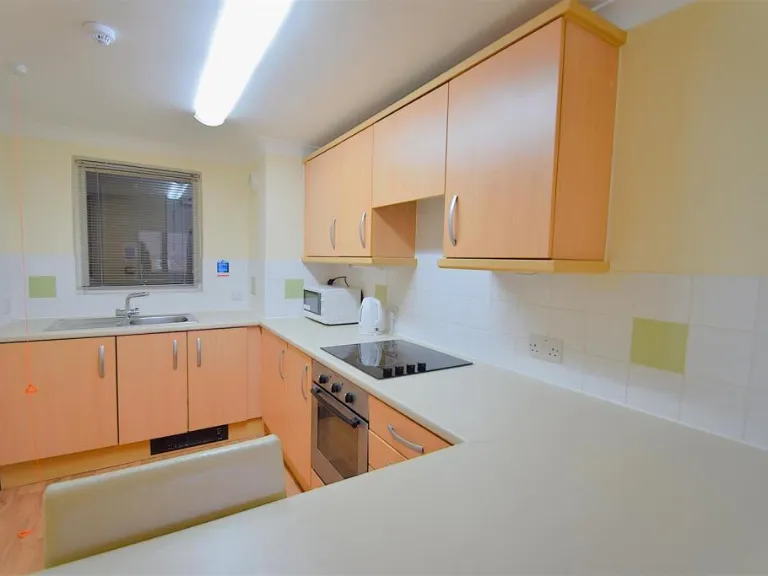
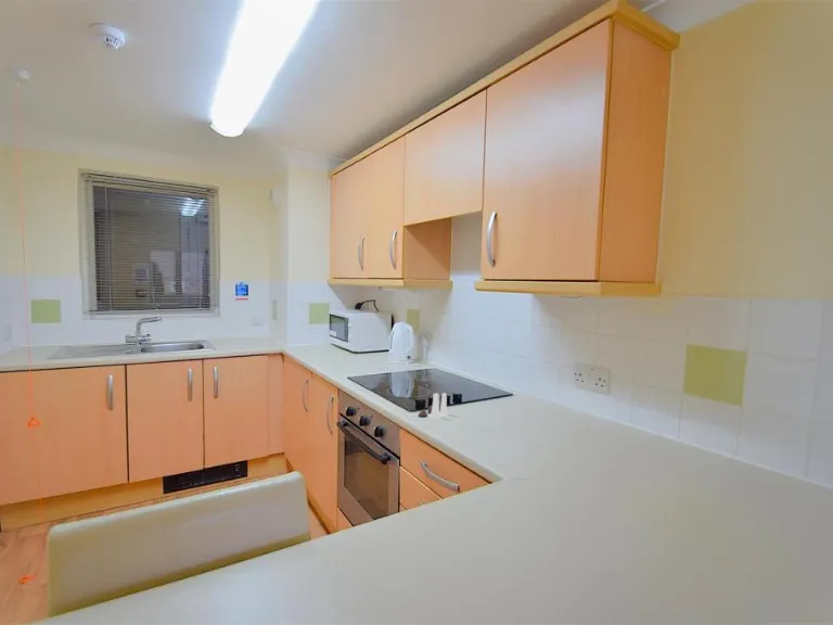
+ salt and pepper shaker set [418,392,449,419]
